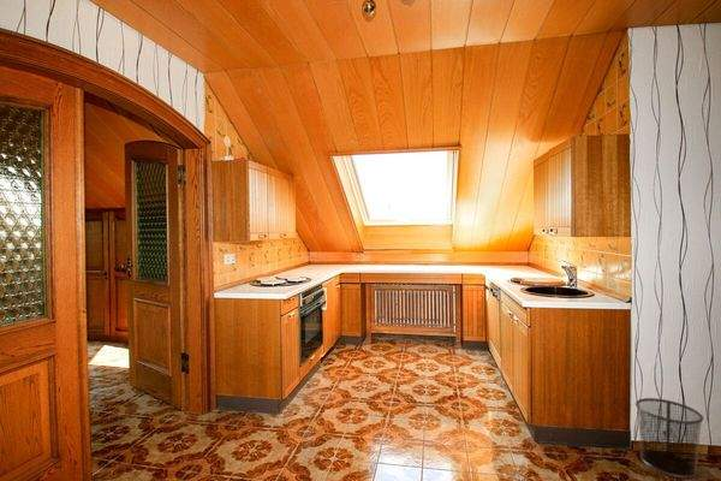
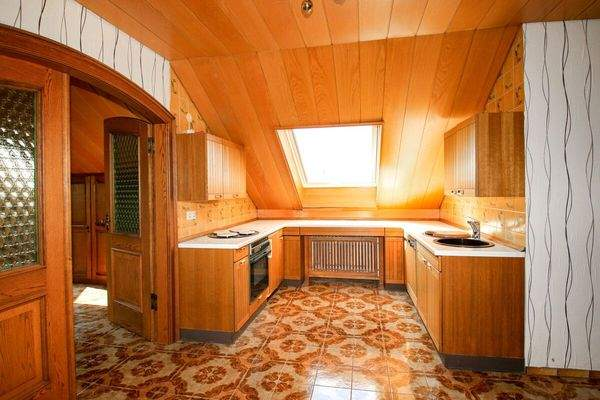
- waste bin [634,397,704,480]
